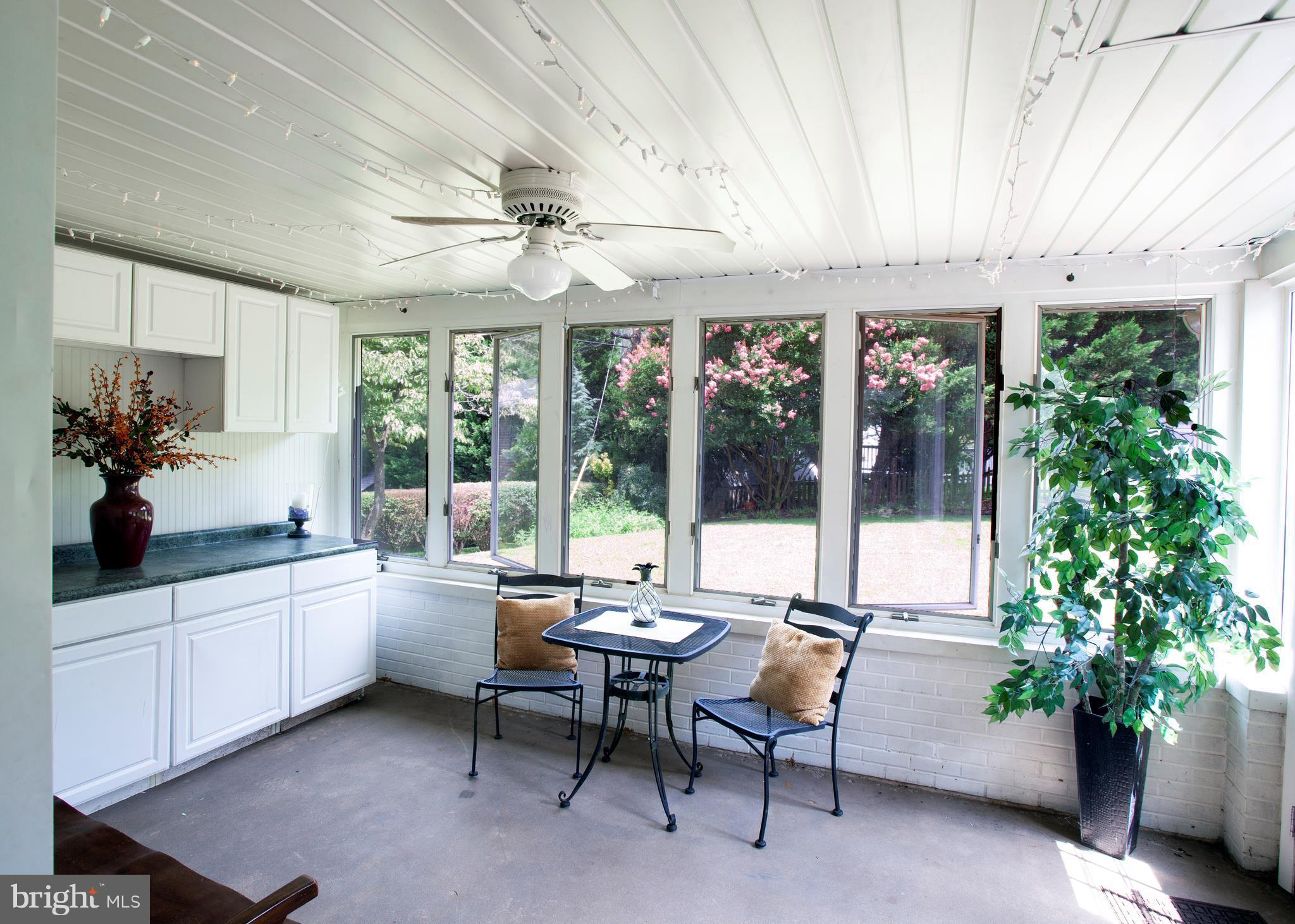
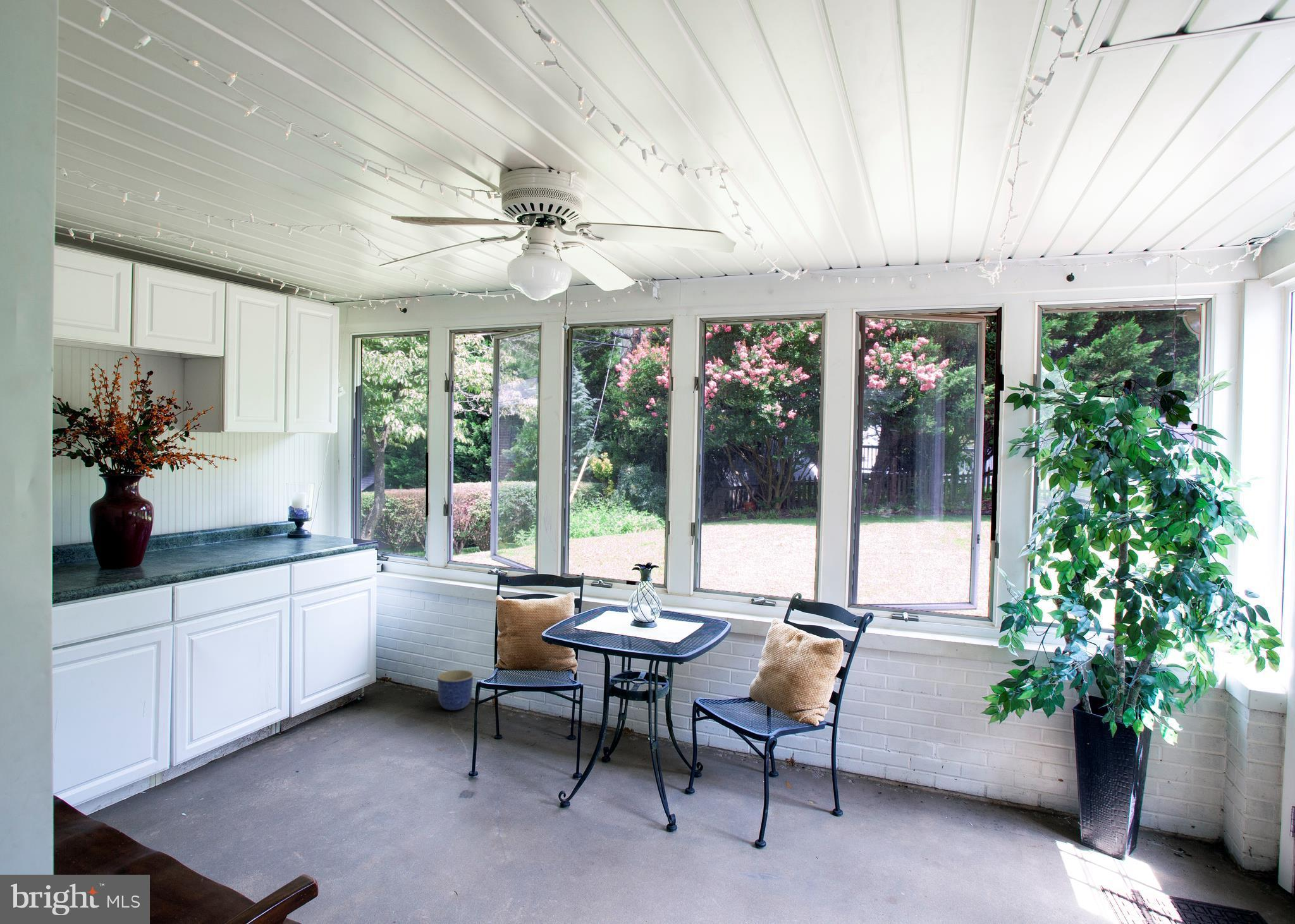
+ planter [436,669,474,711]
